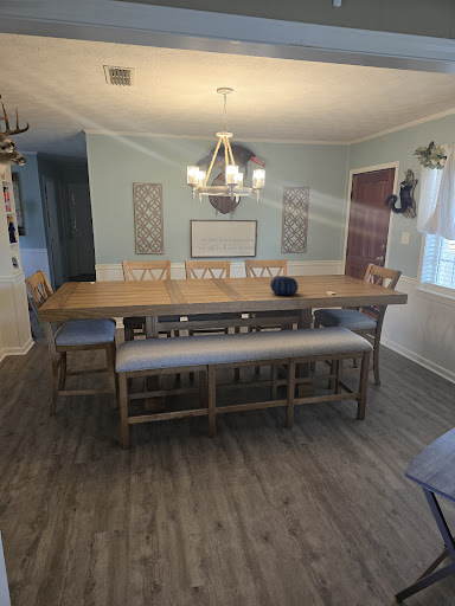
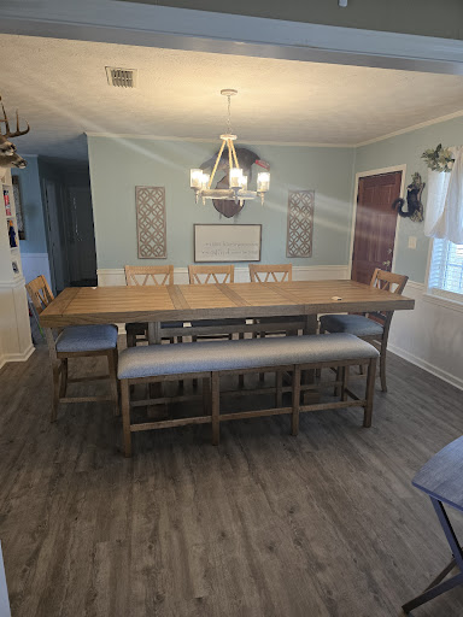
- decorative bowl [269,275,300,296]
